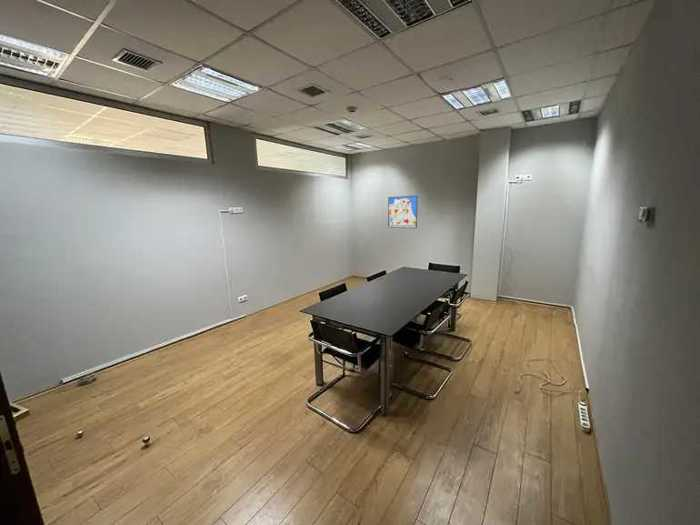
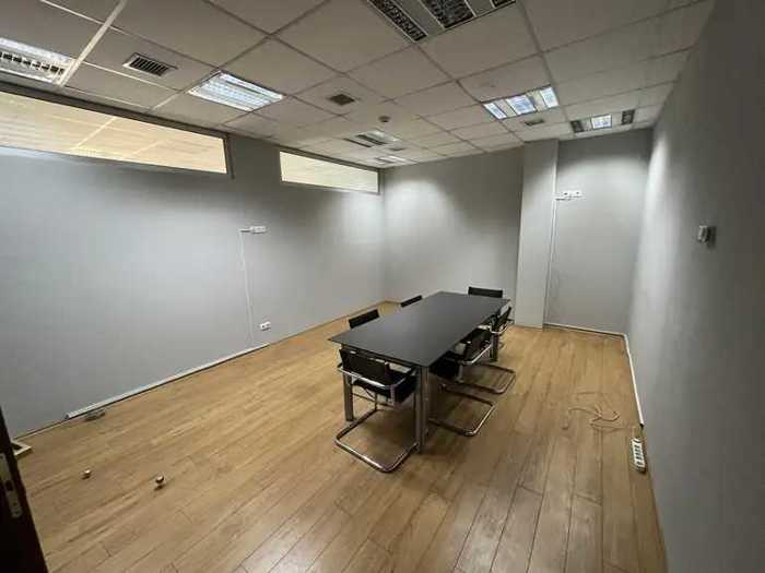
- wall art [387,195,419,229]
